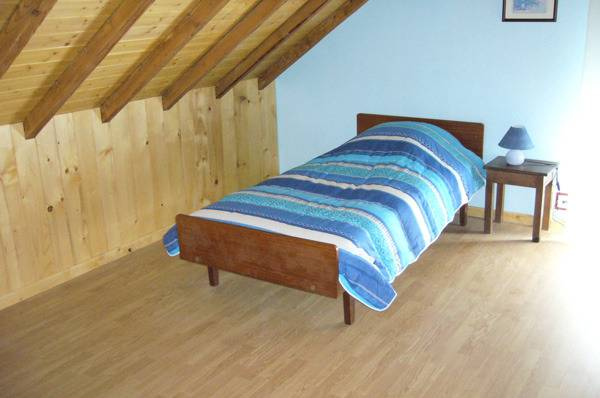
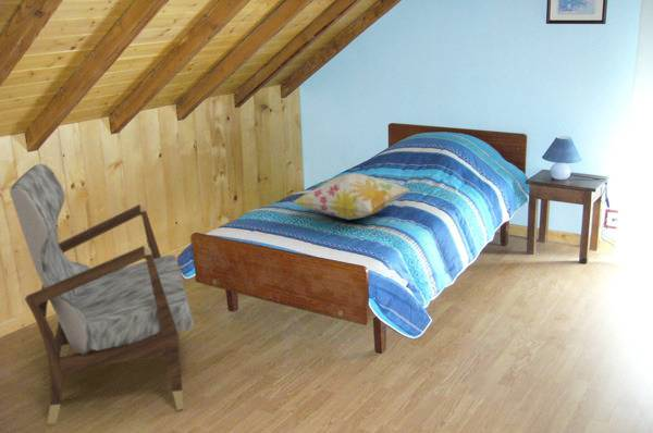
+ decorative pillow [291,172,412,221]
+ armchair [9,163,195,425]
